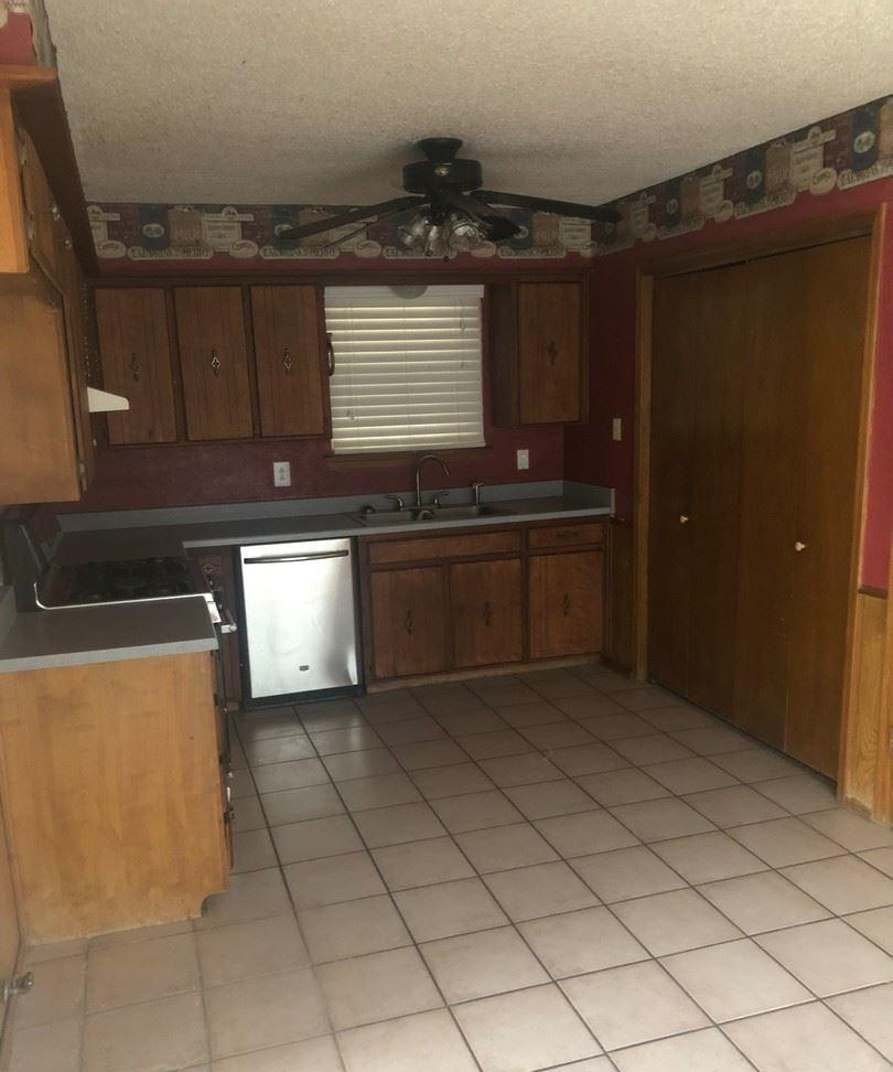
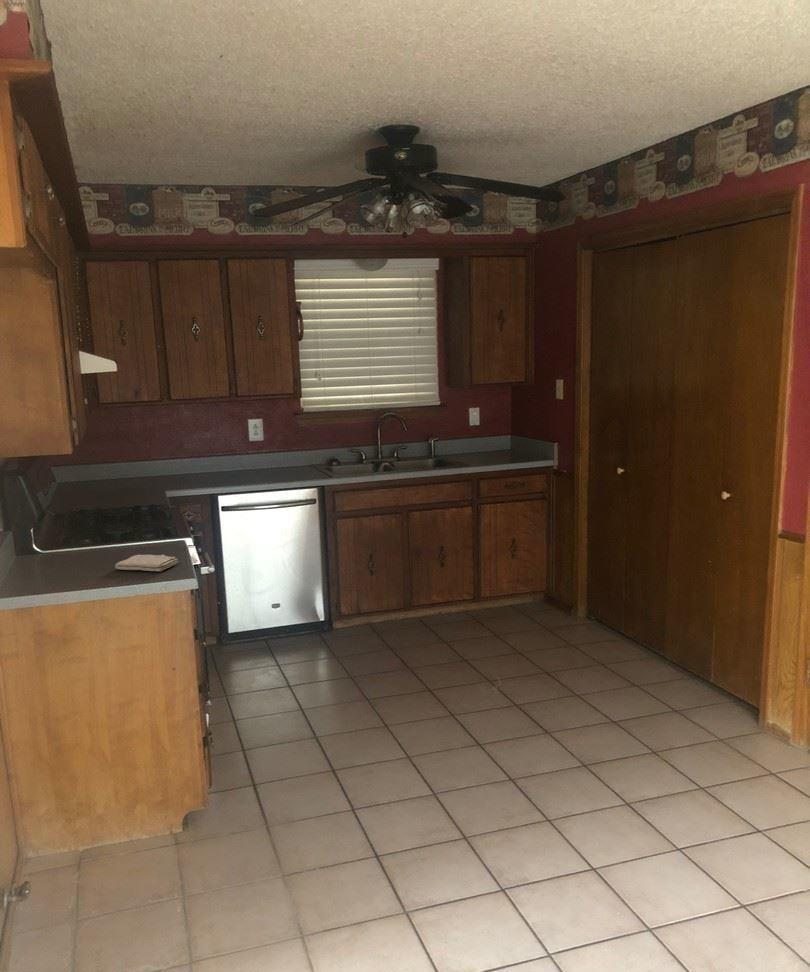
+ washcloth [114,554,179,572]
